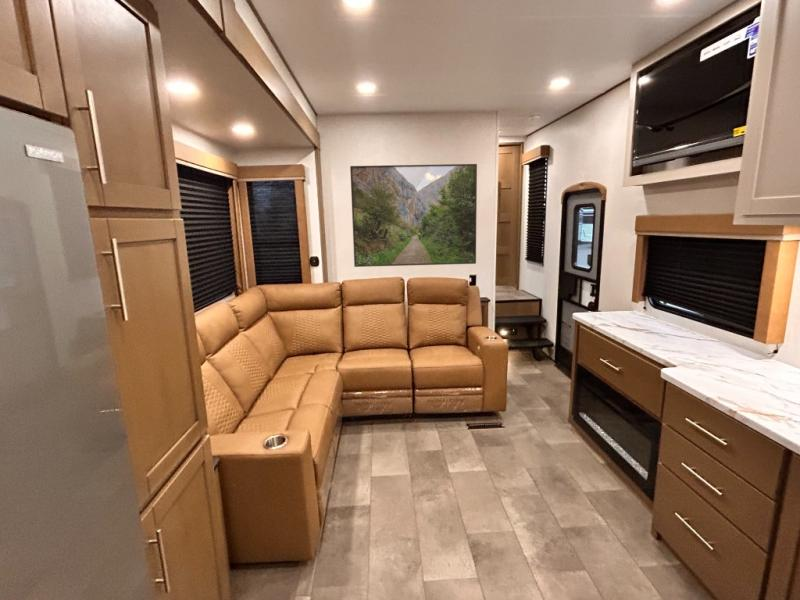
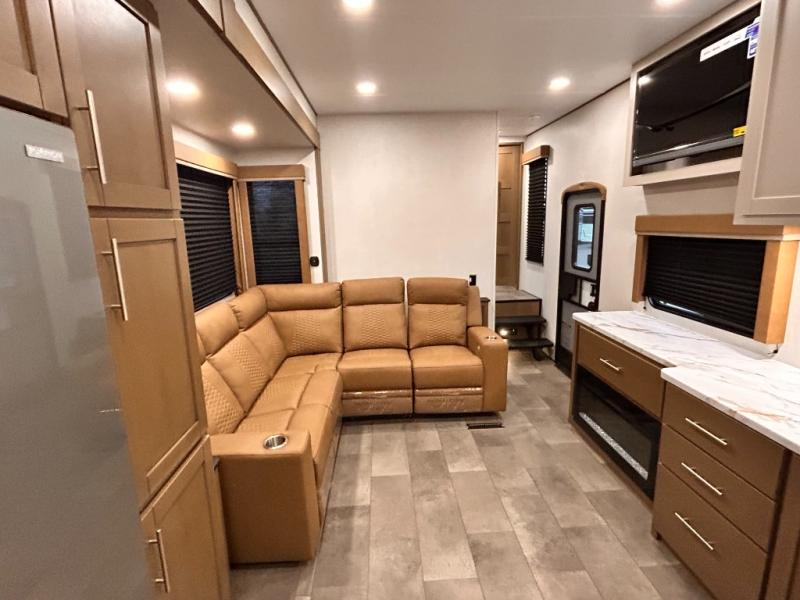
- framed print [349,163,478,268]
